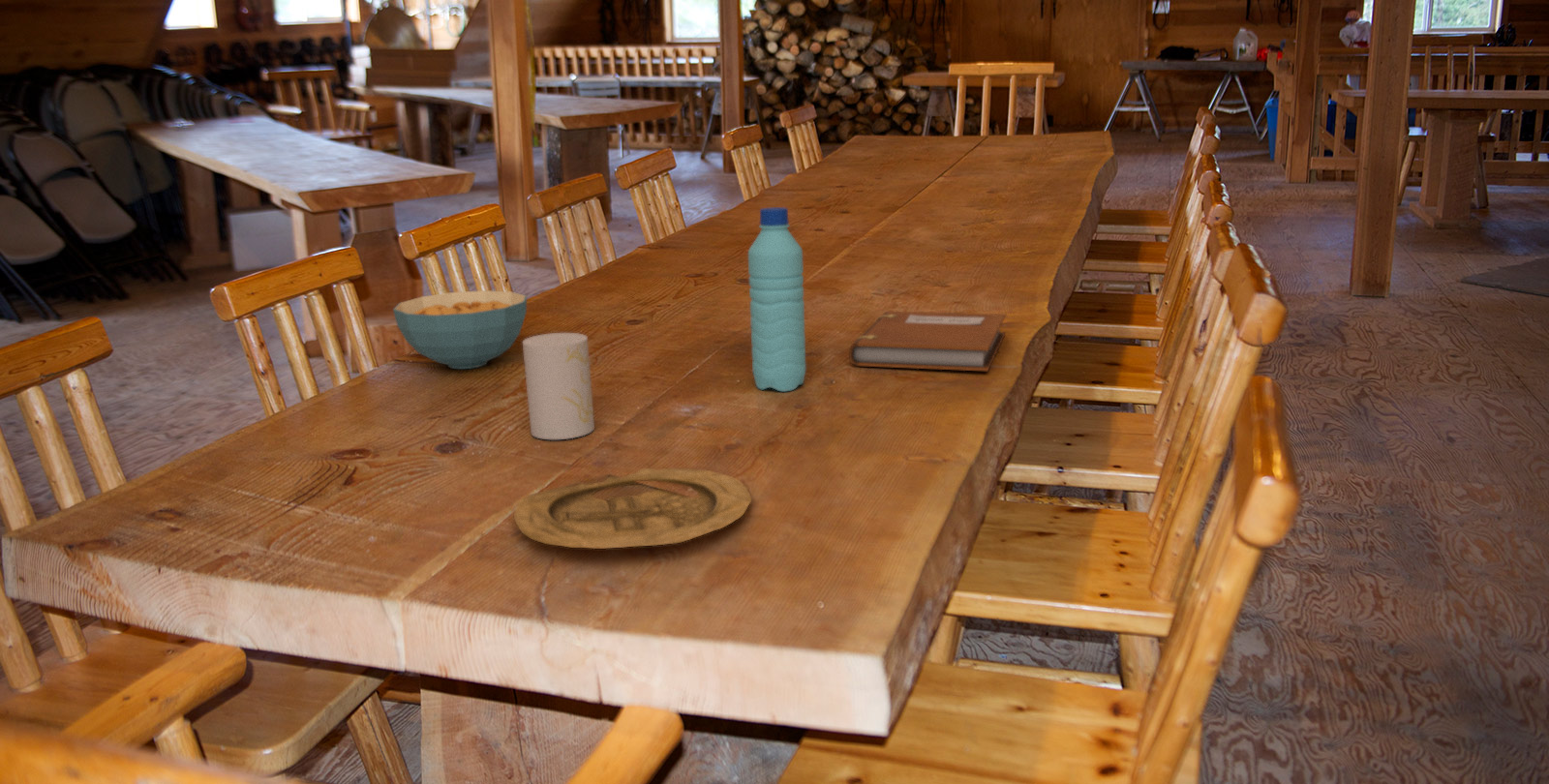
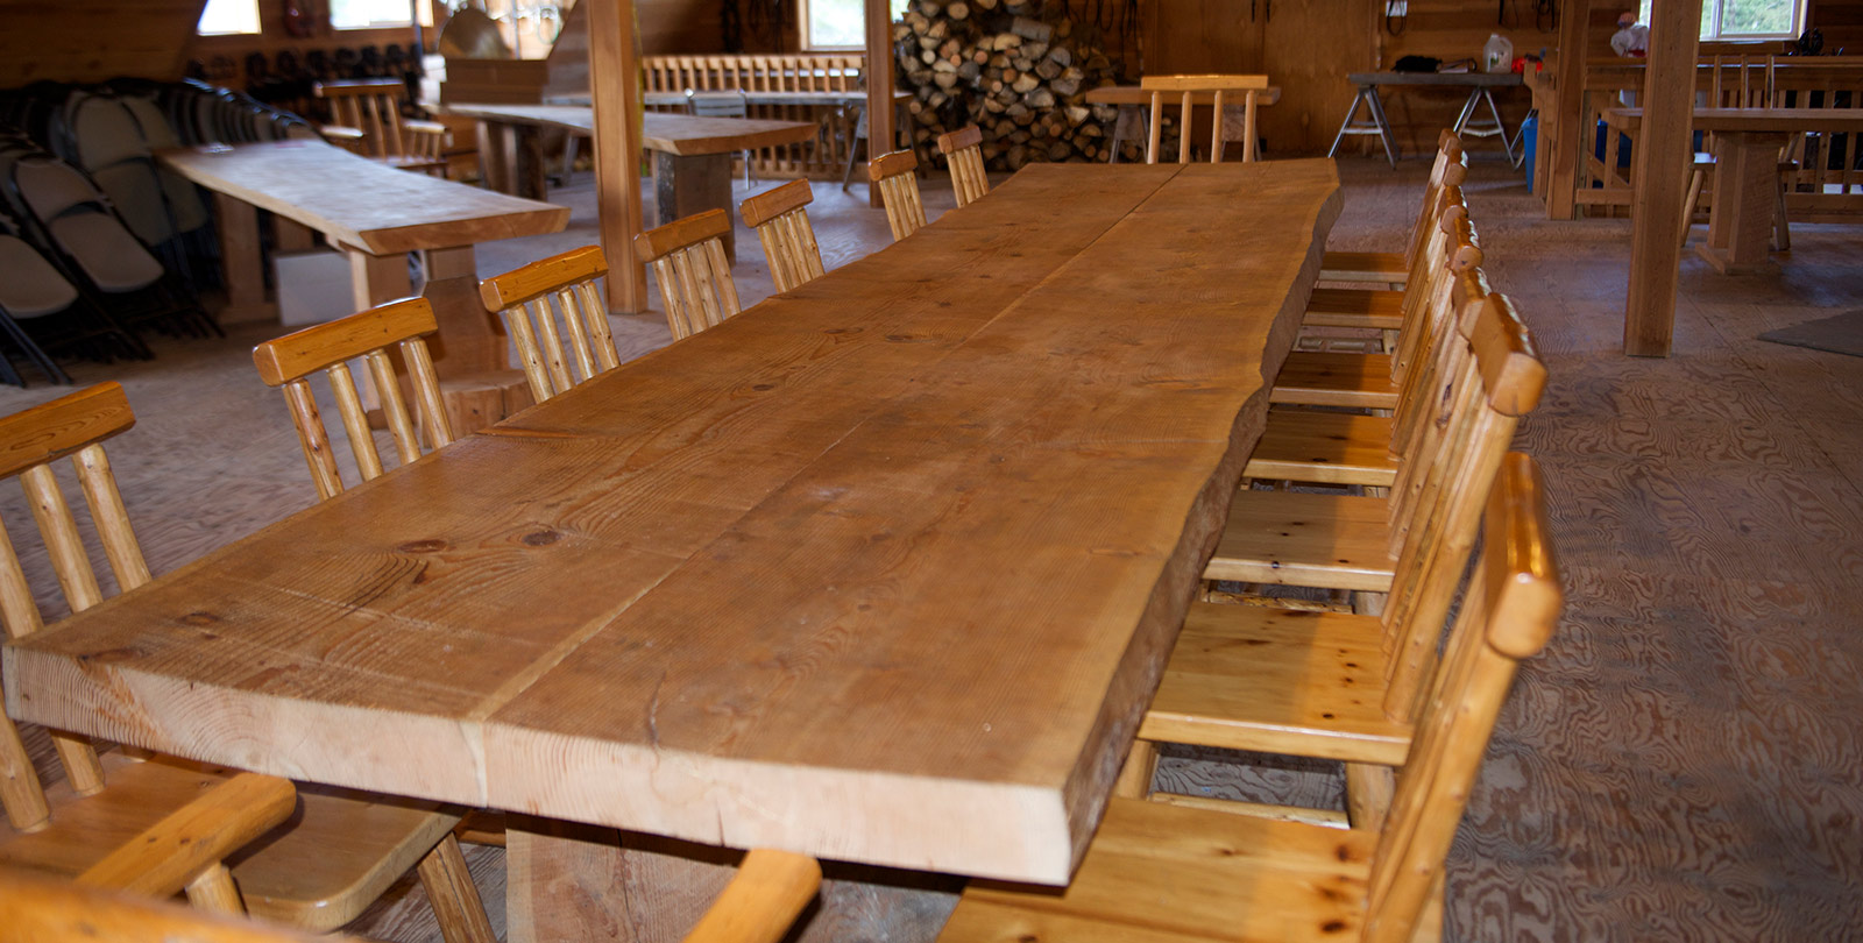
- plate [513,467,752,550]
- cereal bowl [392,289,528,370]
- notebook [848,311,1007,372]
- cup [522,332,595,440]
- water bottle [747,206,806,393]
